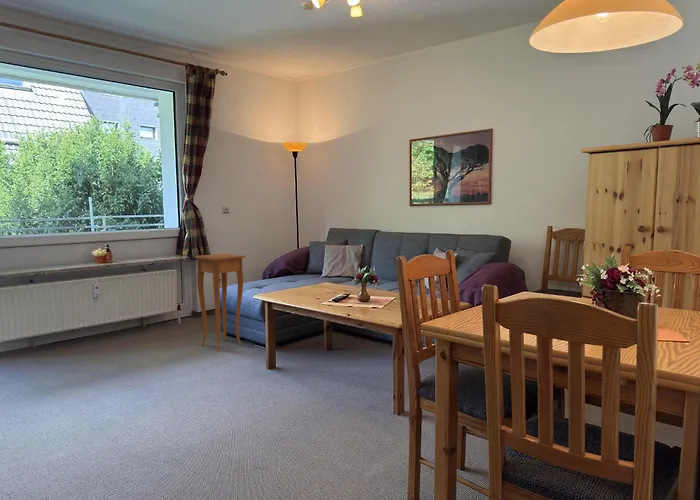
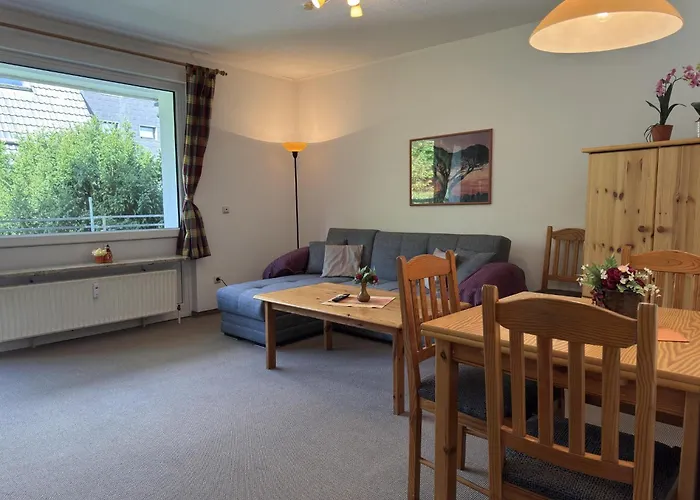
- side table [193,253,246,352]
